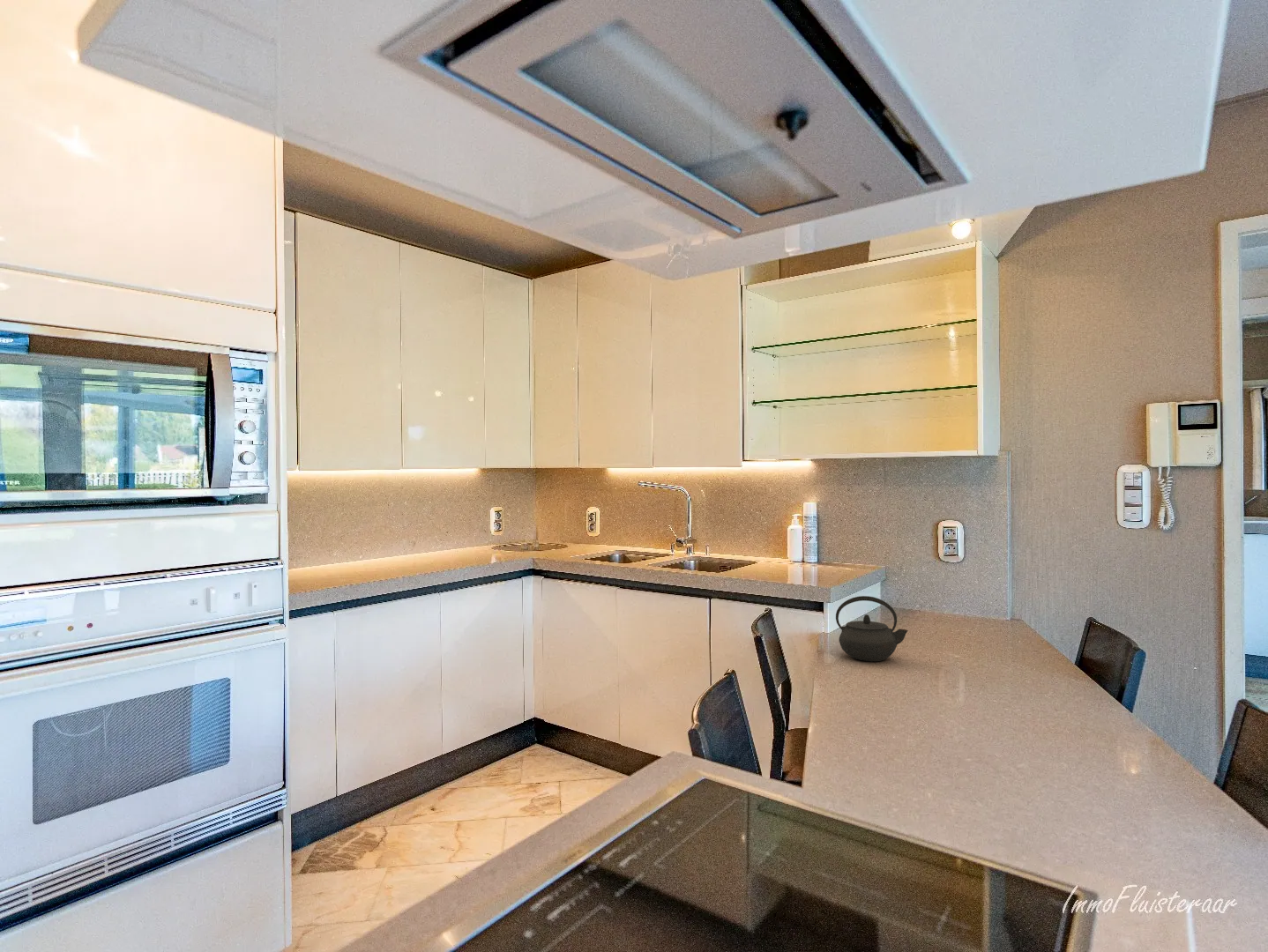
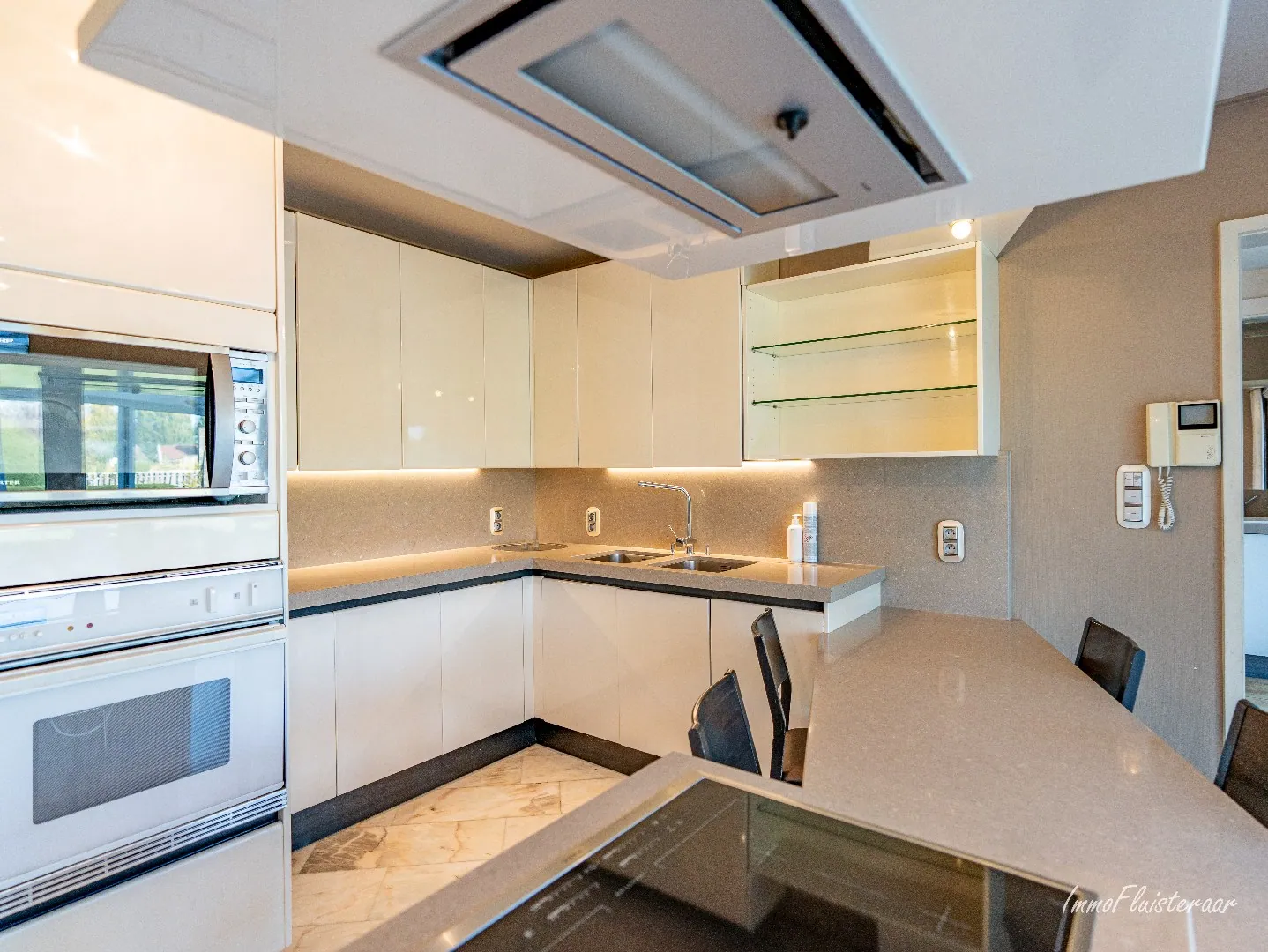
- kettle [835,595,909,662]
